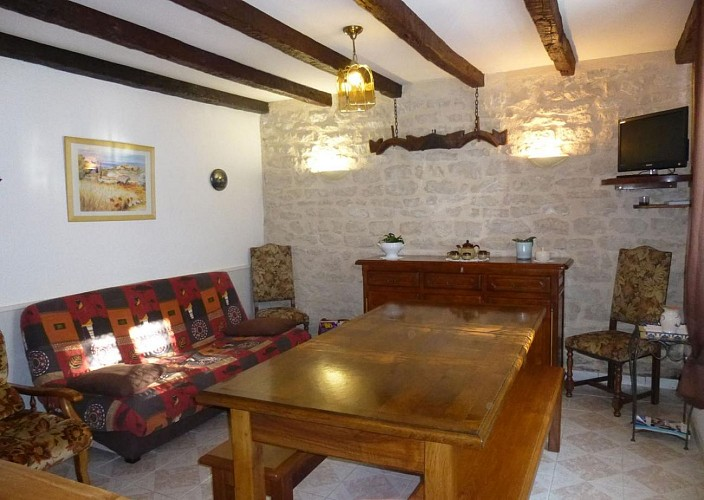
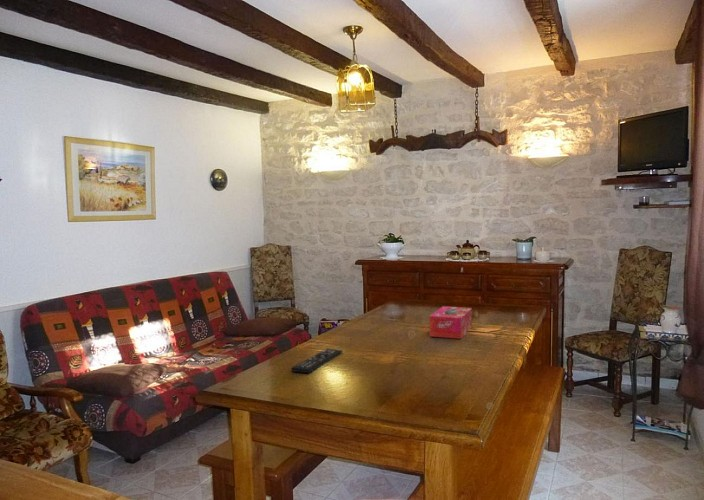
+ remote control [291,347,343,374]
+ tissue box [429,305,473,340]
